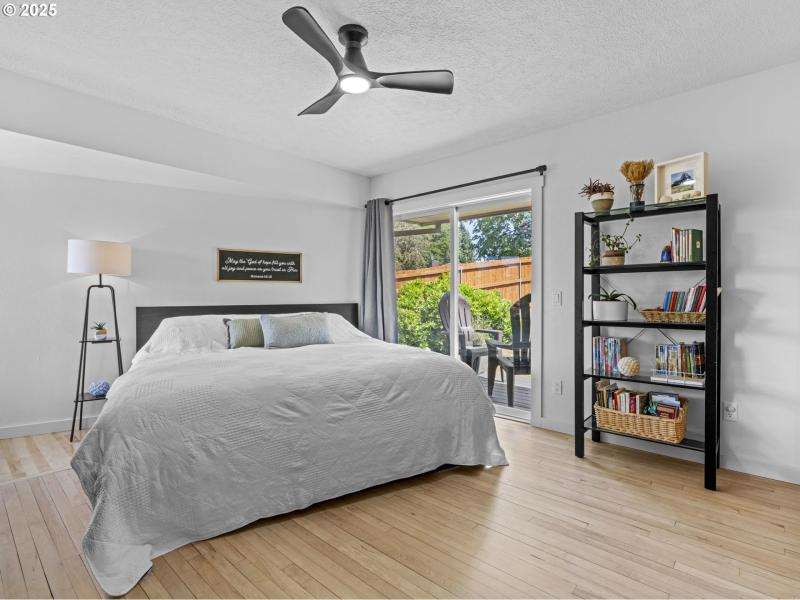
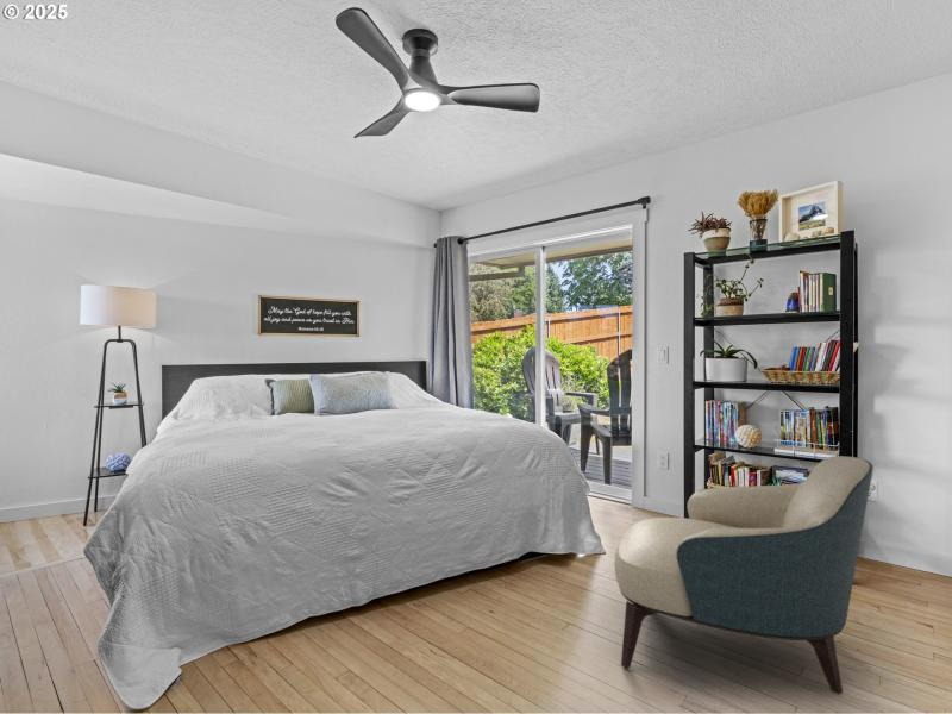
+ armchair [613,455,875,695]
